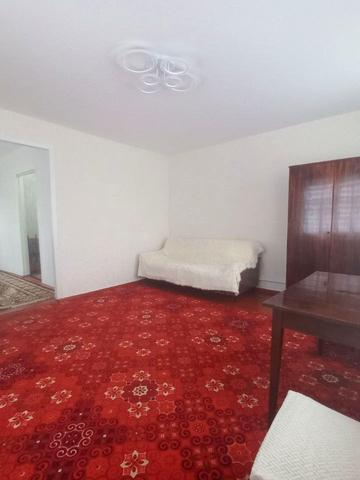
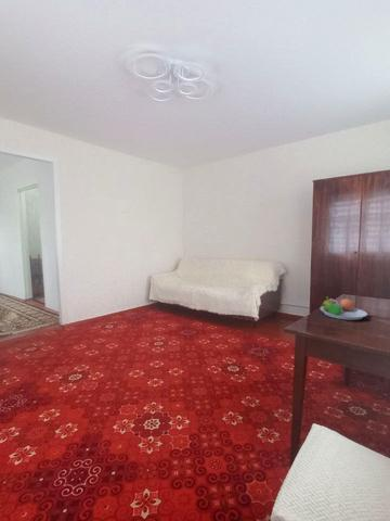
+ fruit bowl [320,295,368,321]
